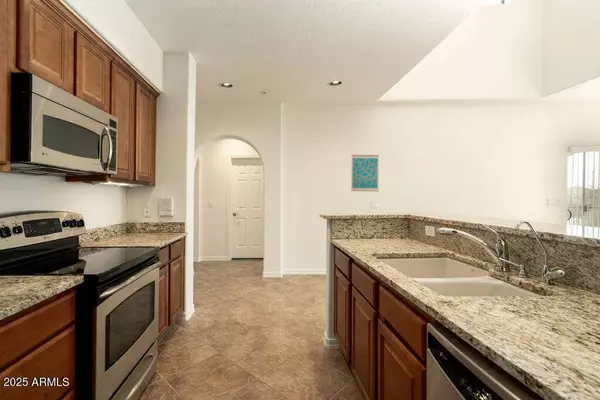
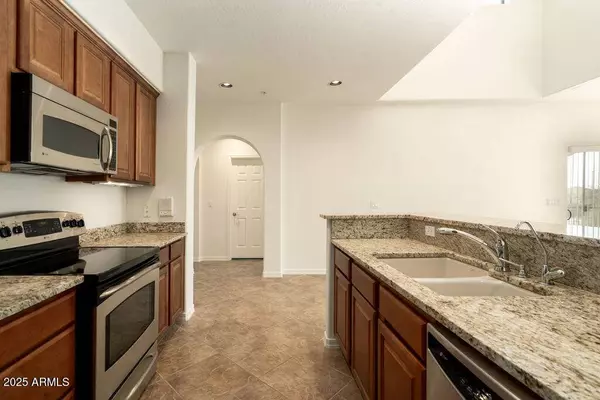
- wall art [350,154,380,192]
